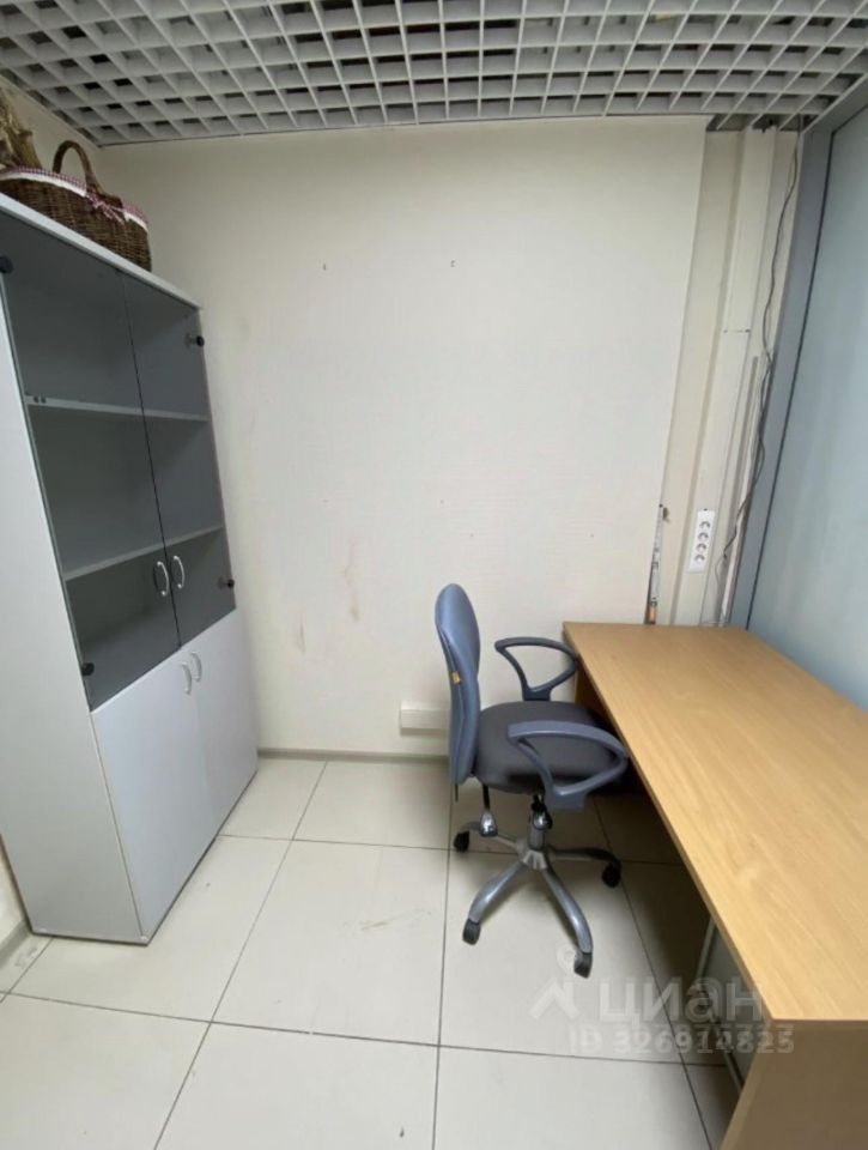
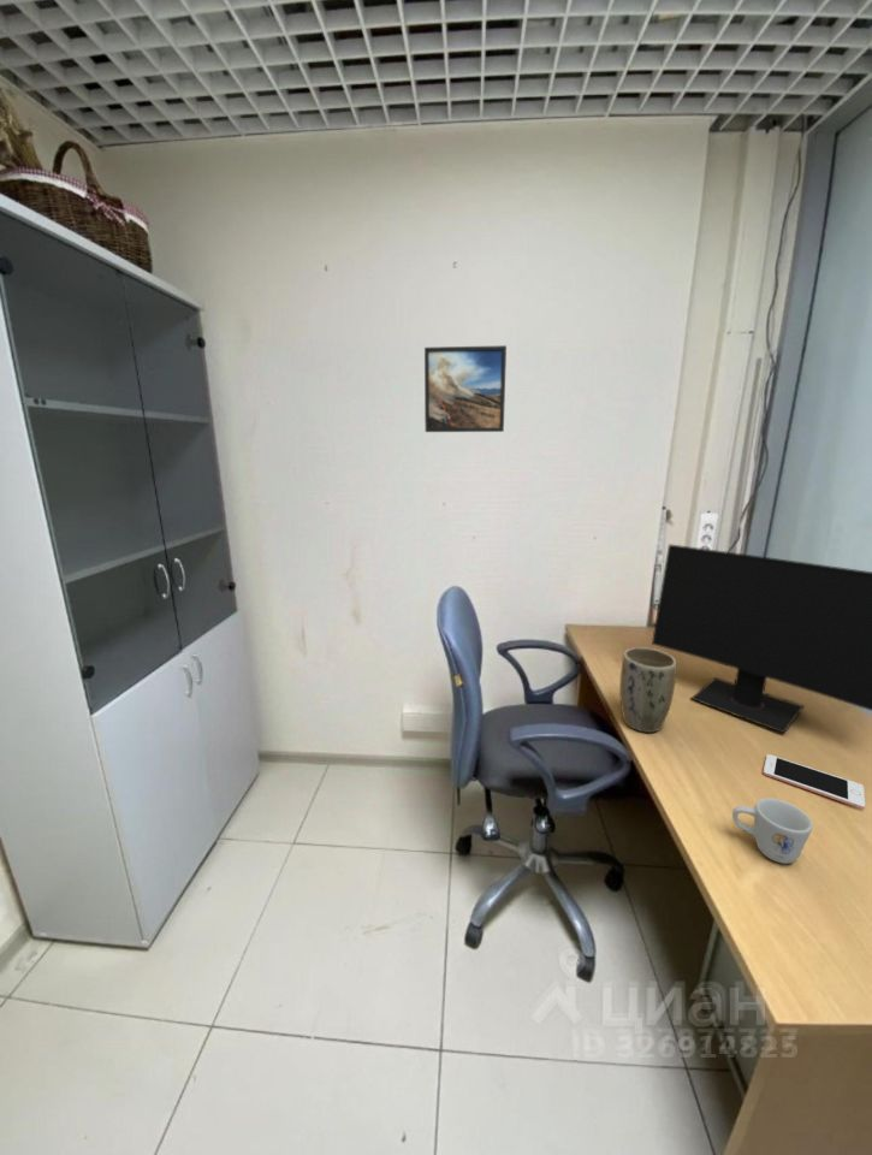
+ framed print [423,344,508,433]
+ computer monitor [651,544,872,734]
+ mug [731,796,814,865]
+ cell phone [763,753,866,811]
+ plant pot [618,646,677,734]
